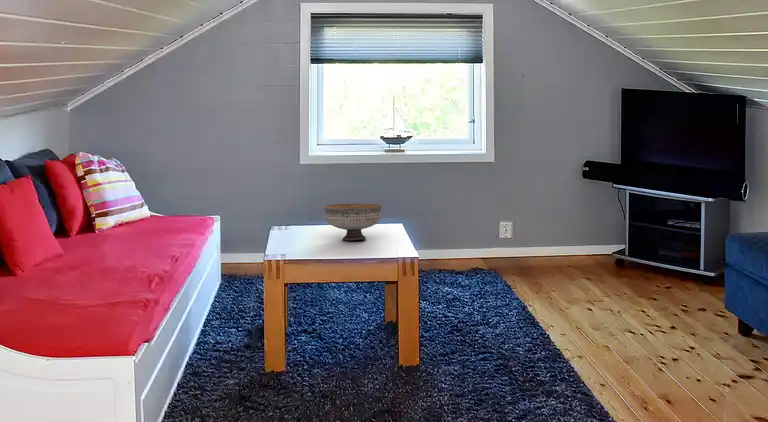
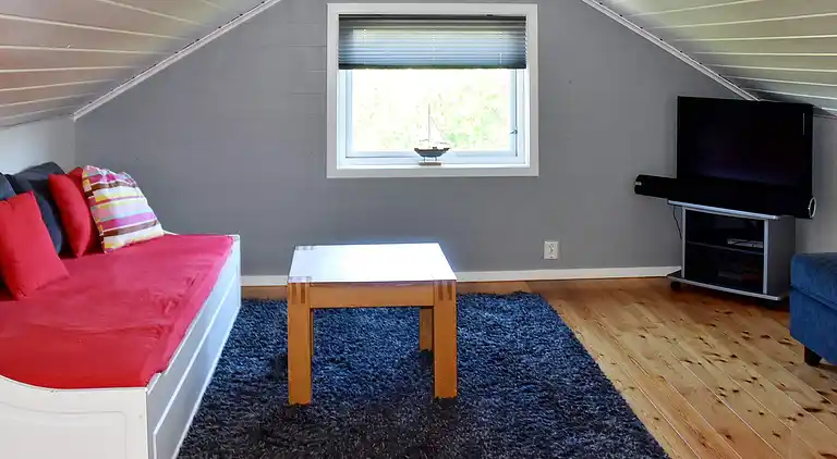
- bowl [322,203,384,241]
